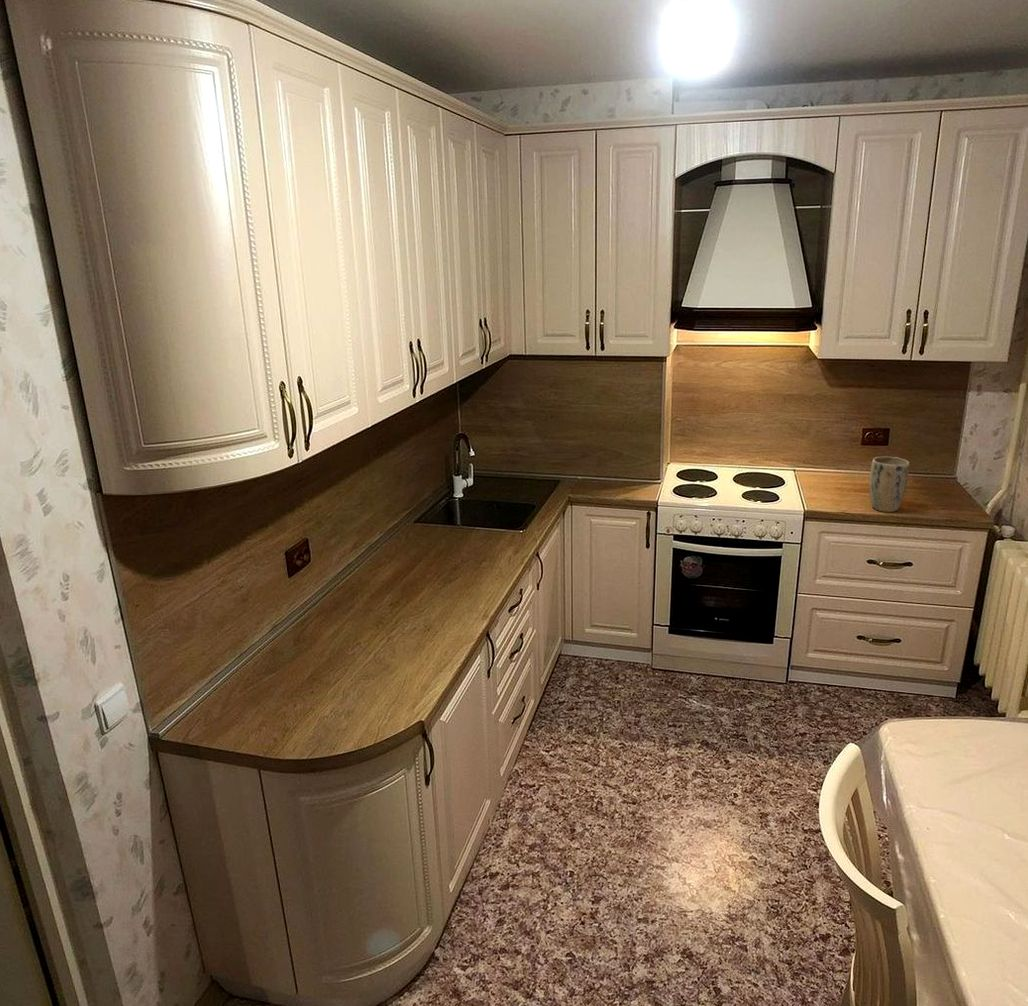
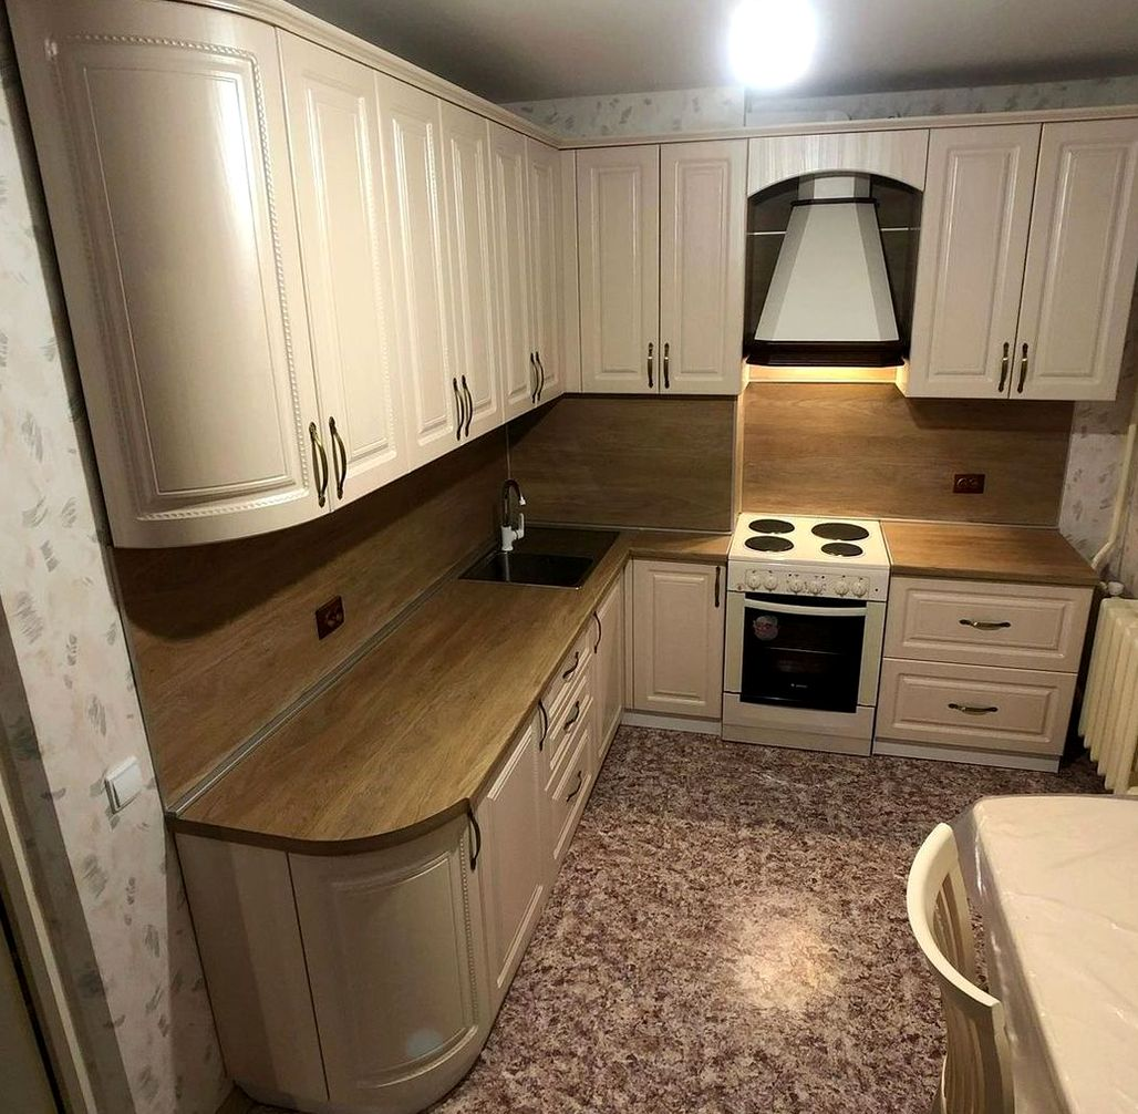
- plant pot [868,456,910,513]
